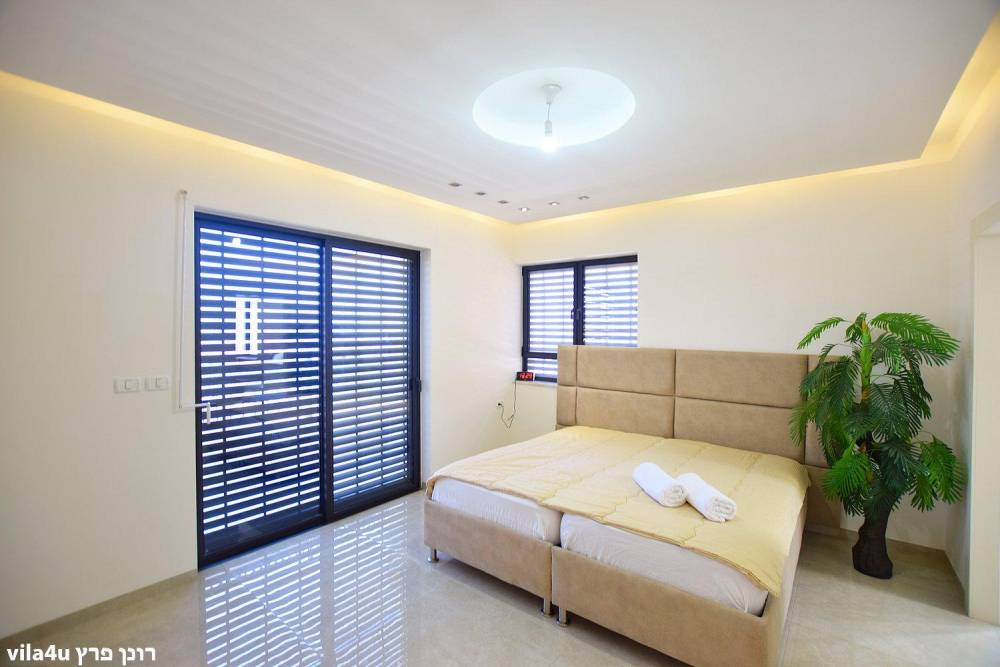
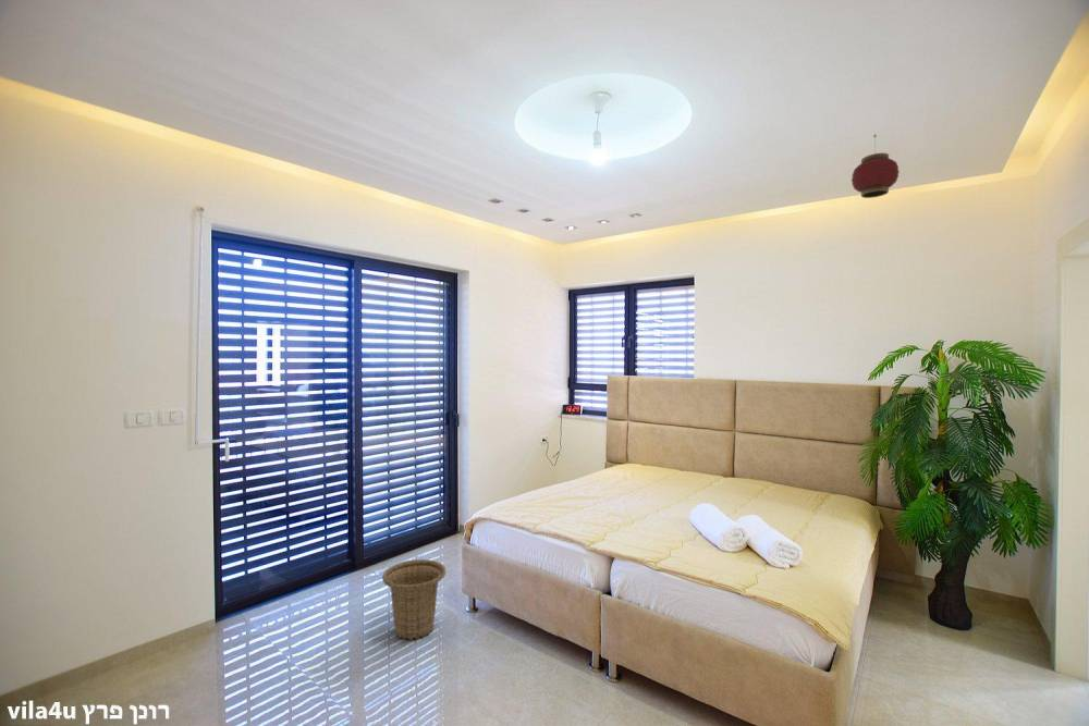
+ basket [381,558,446,641]
+ hanging lantern [851,133,901,199]
